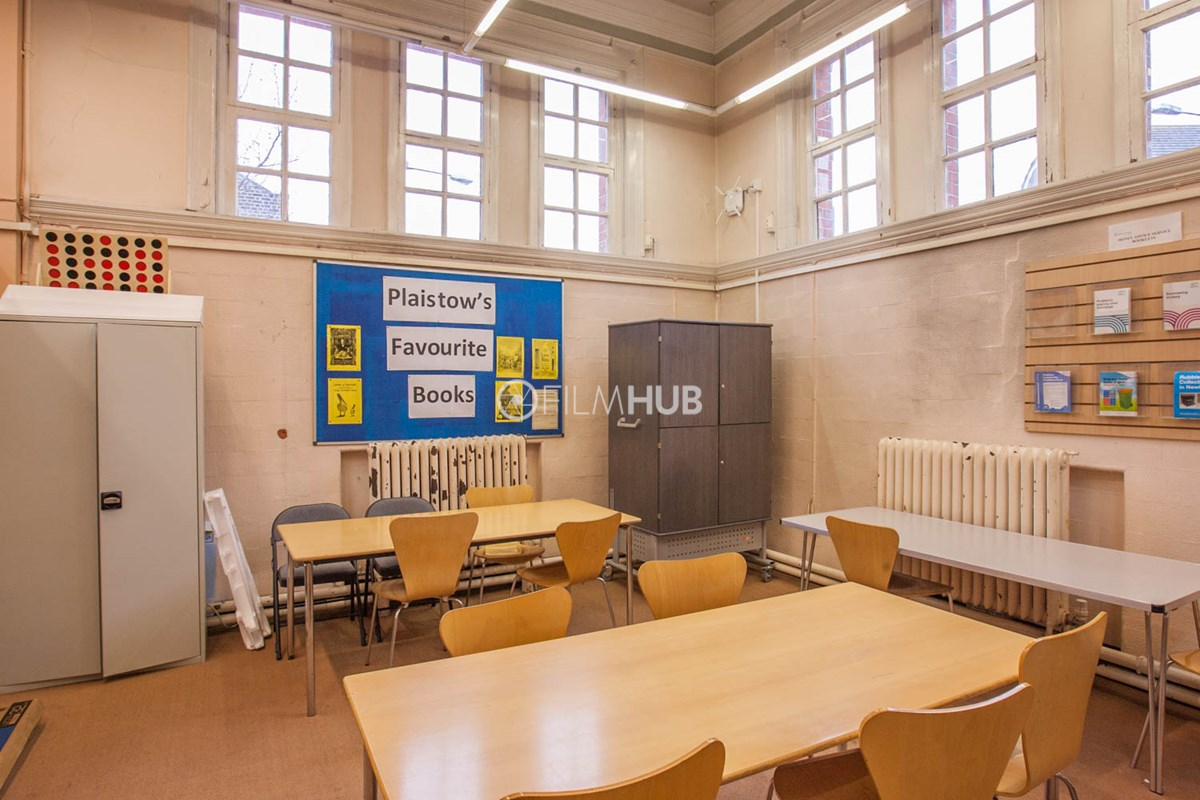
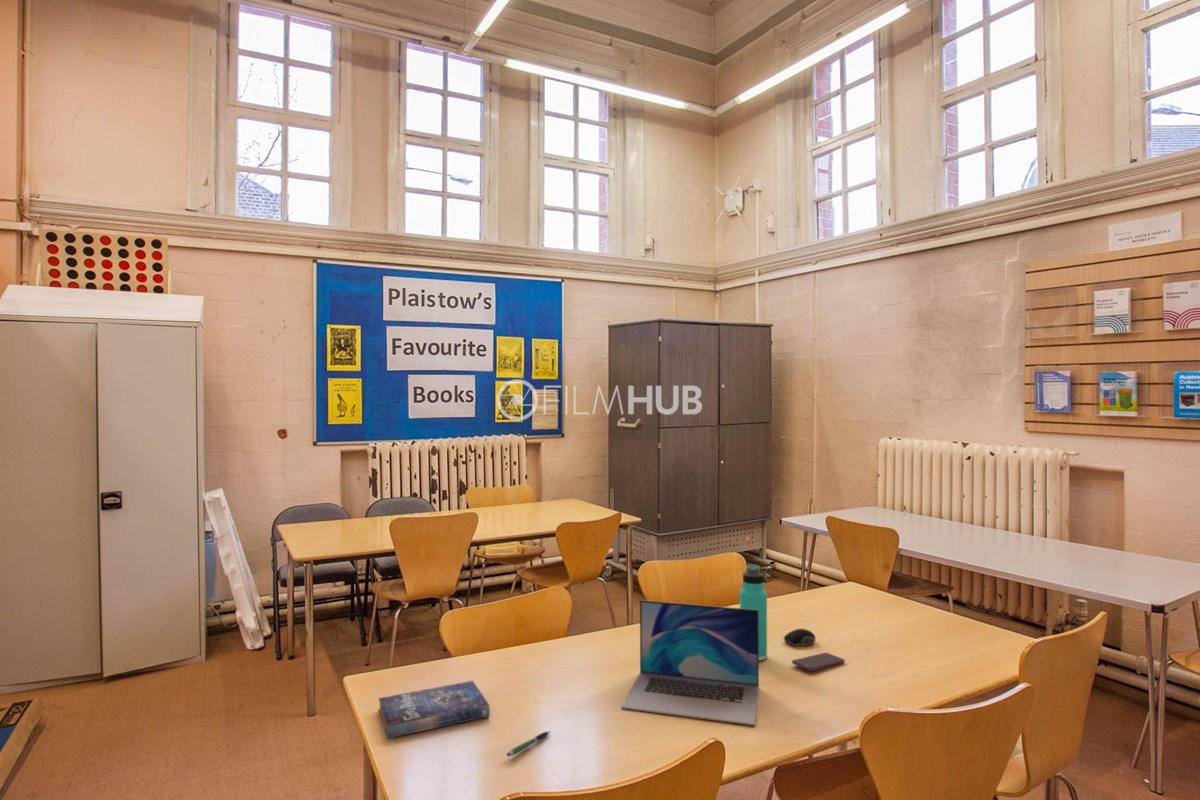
+ thermos bottle [739,563,768,662]
+ laptop [620,599,760,727]
+ book [378,680,491,740]
+ pen [506,730,552,757]
+ smartphone [791,652,846,672]
+ computer mouse [783,628,817,647]
